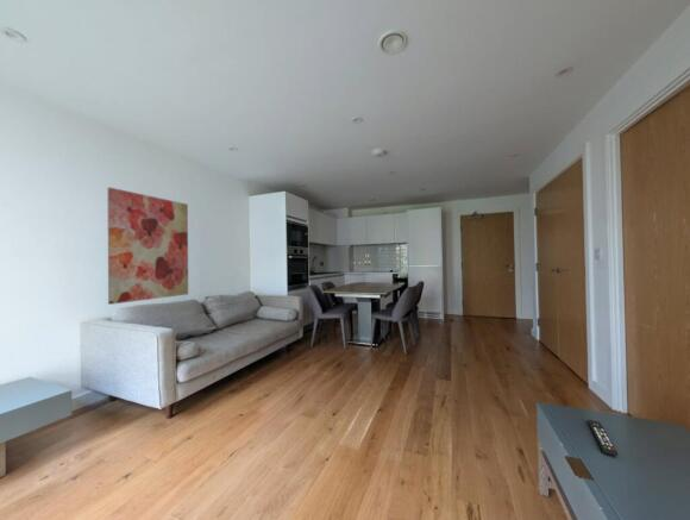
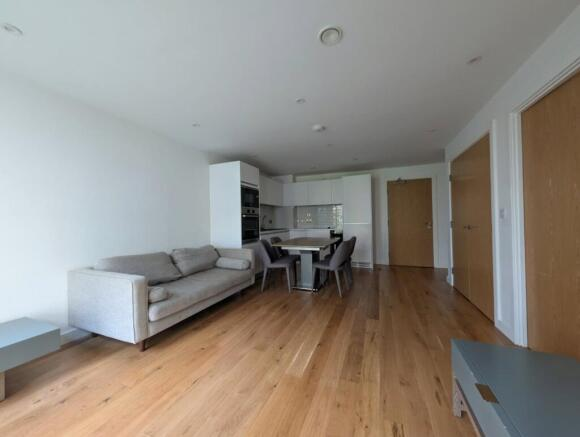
- remote control [586,419,619,457]
- wall art [107,187,189,306]
